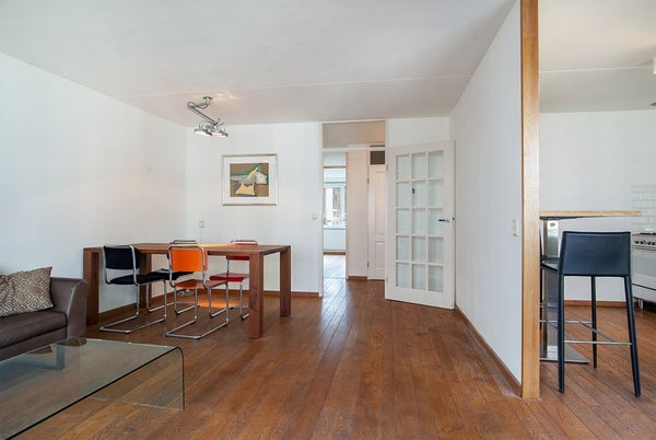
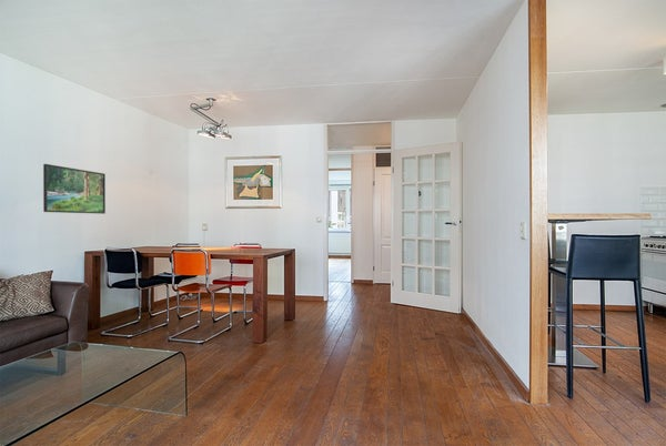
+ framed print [42,163,107,215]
